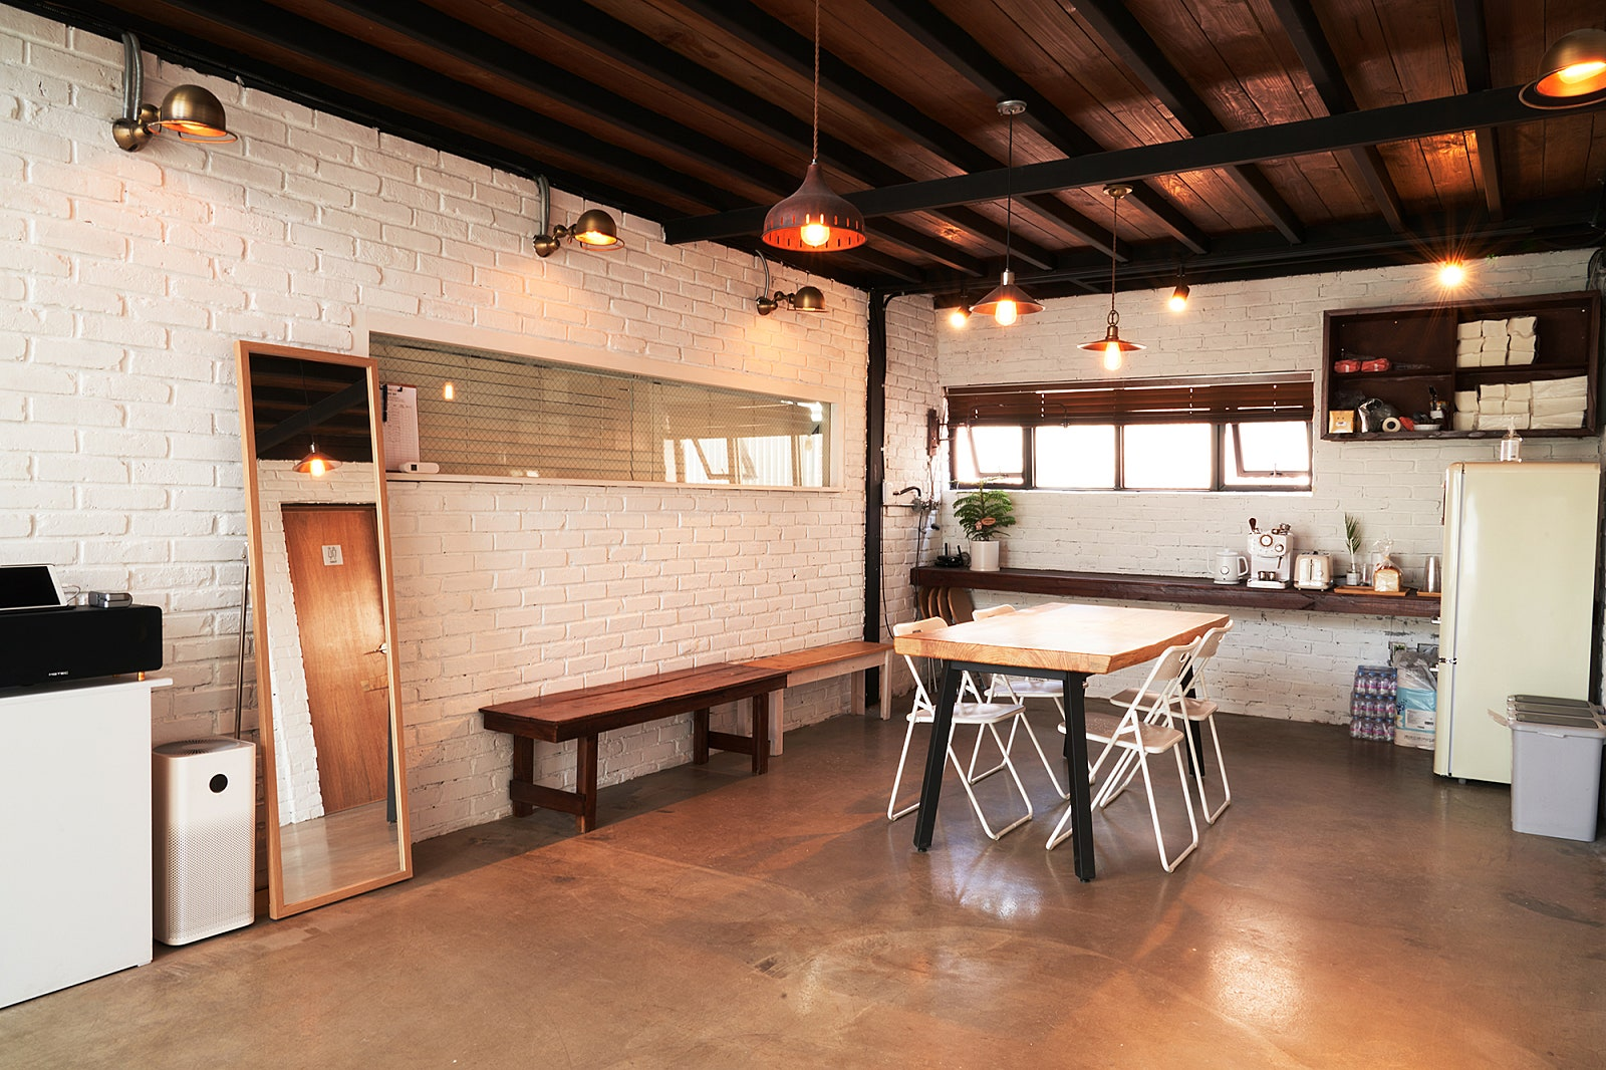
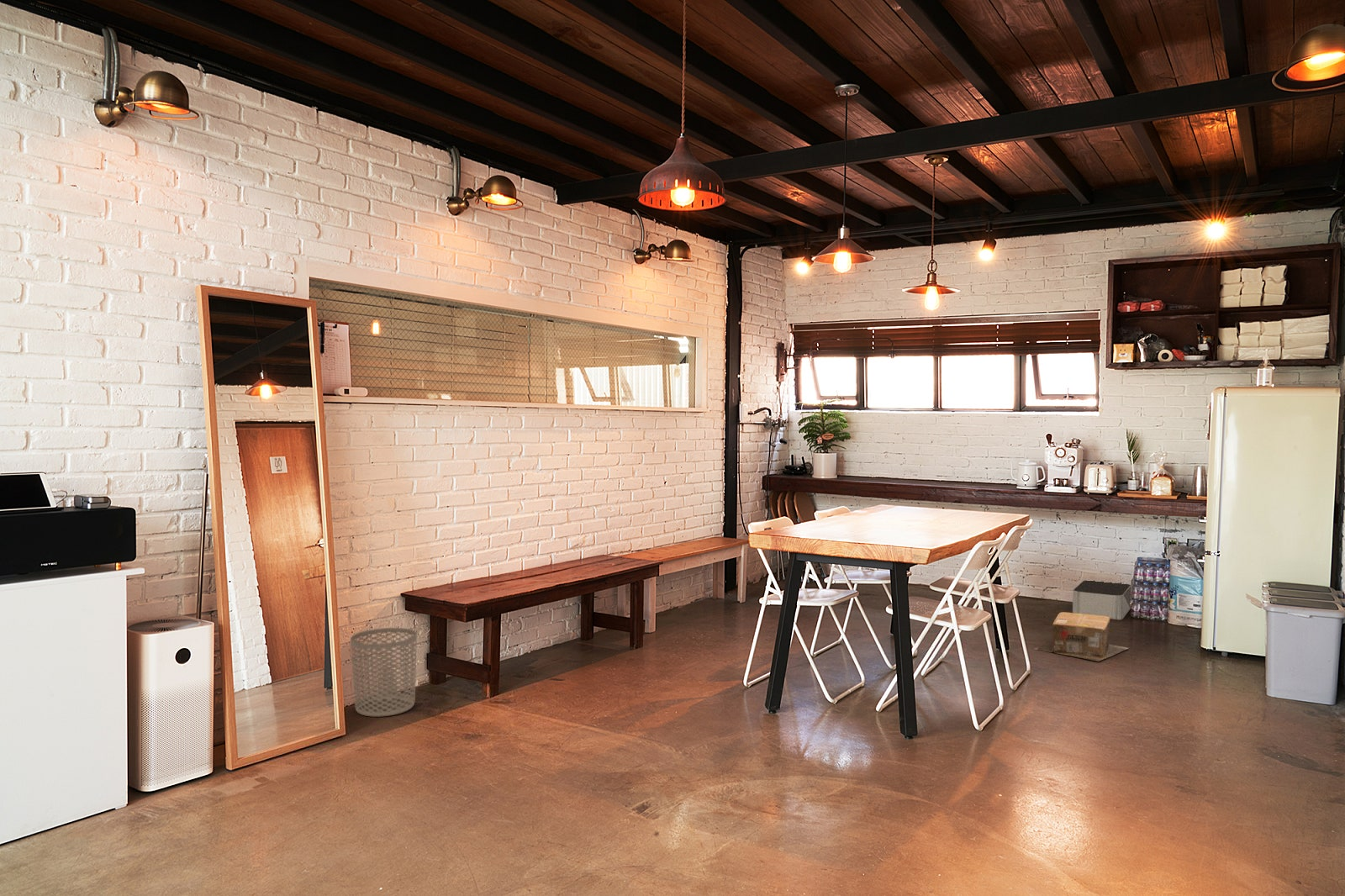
+ storage bin [1072,579,1131,620]
+ cardboard box [1034,611,1129,662]
+ waste bin [350,627,418,718]
